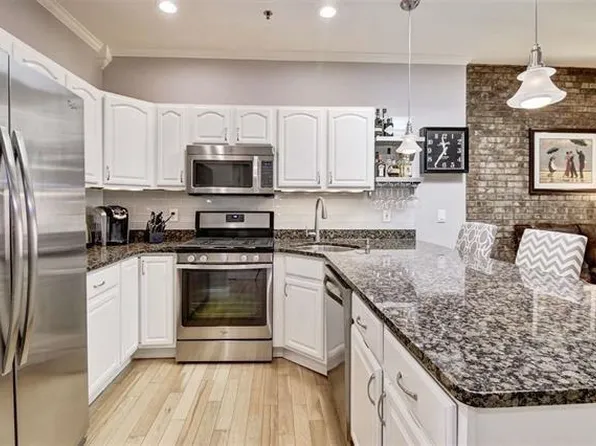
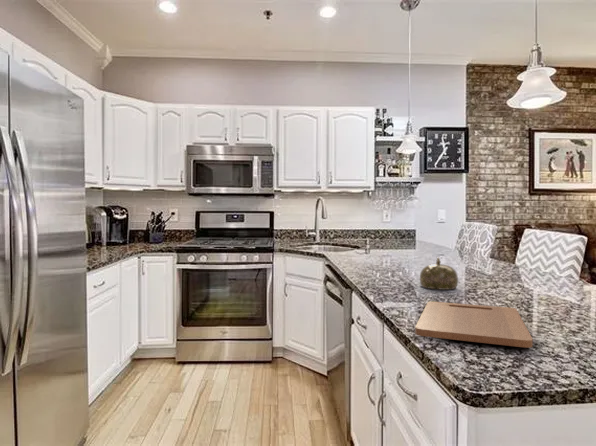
+ cutting board [414,301,534,349]
+ teapot [419,256,459,291]
